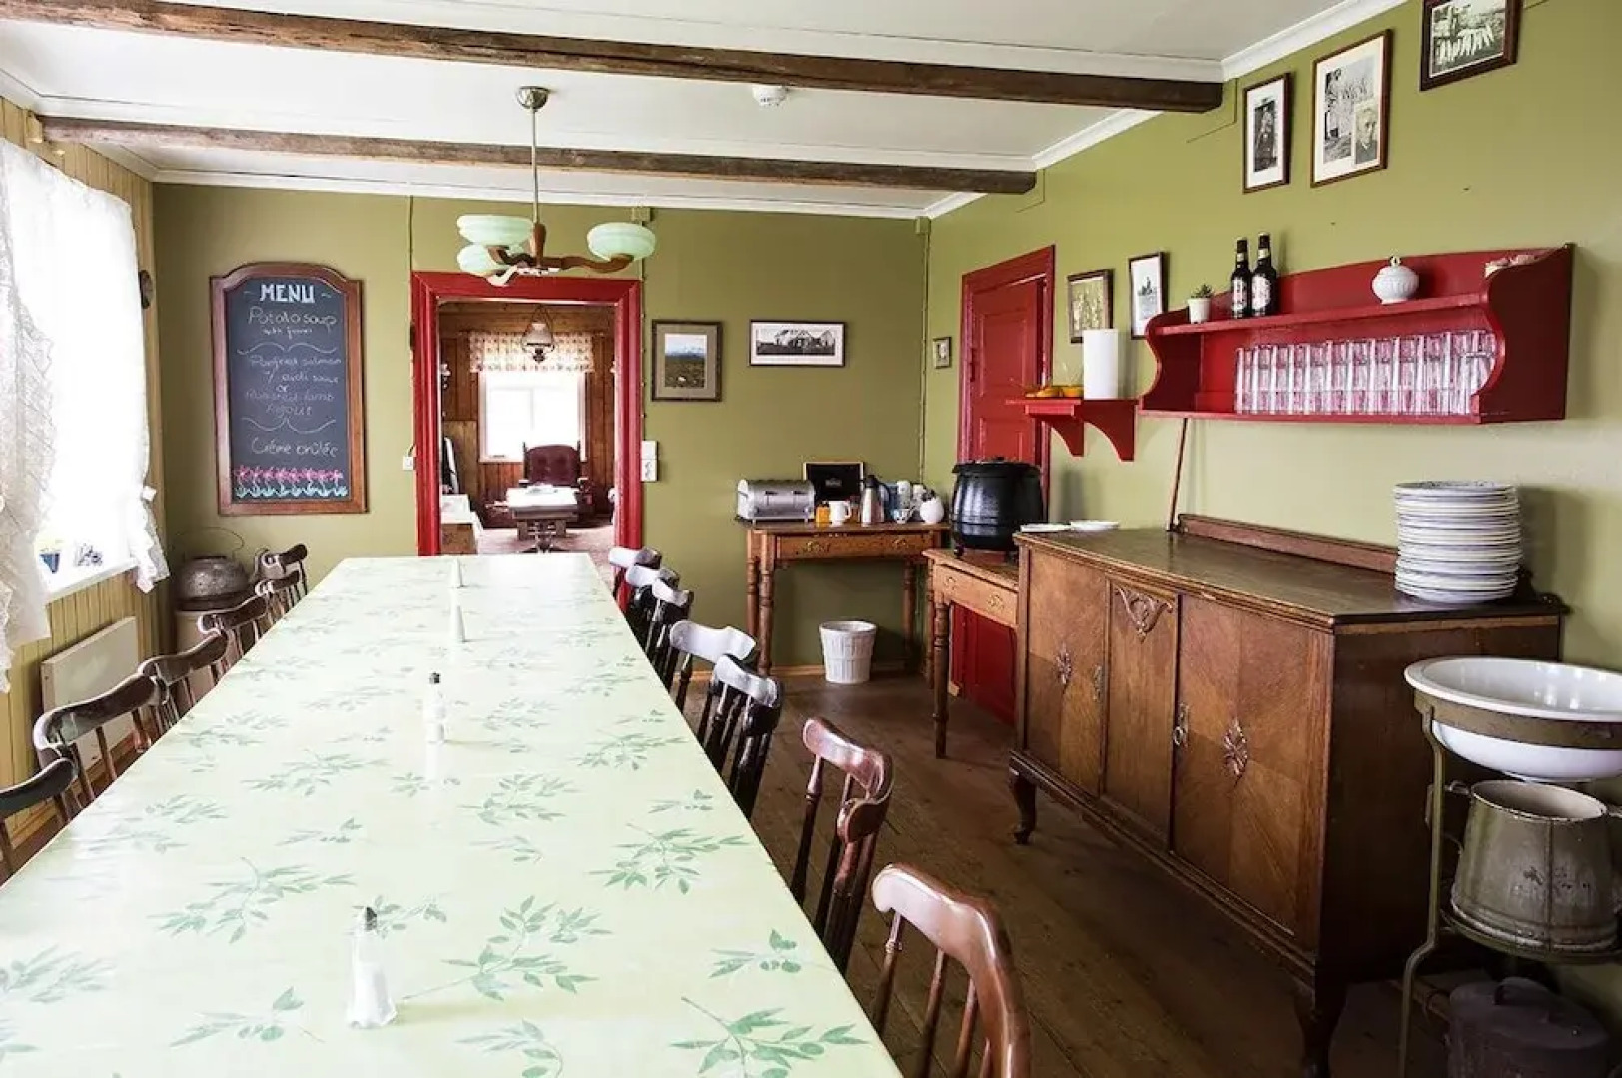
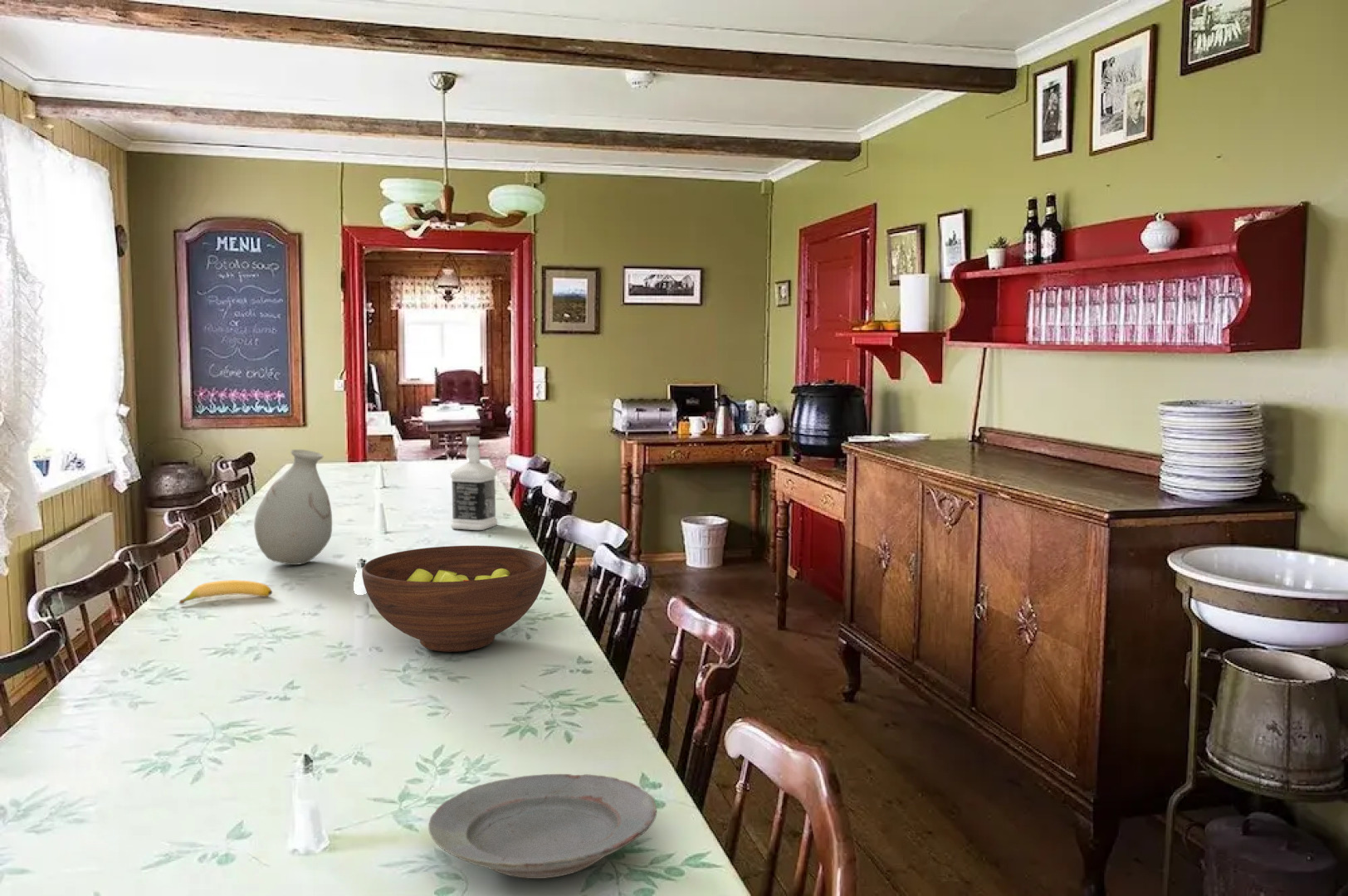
+ bottle [450,436,498,531]
+ plate [427,773,657,879]
+ fruit bowl [361,545,548,653]
+ banana [178,579,273,605]
+ vase [253,449,333,566]
